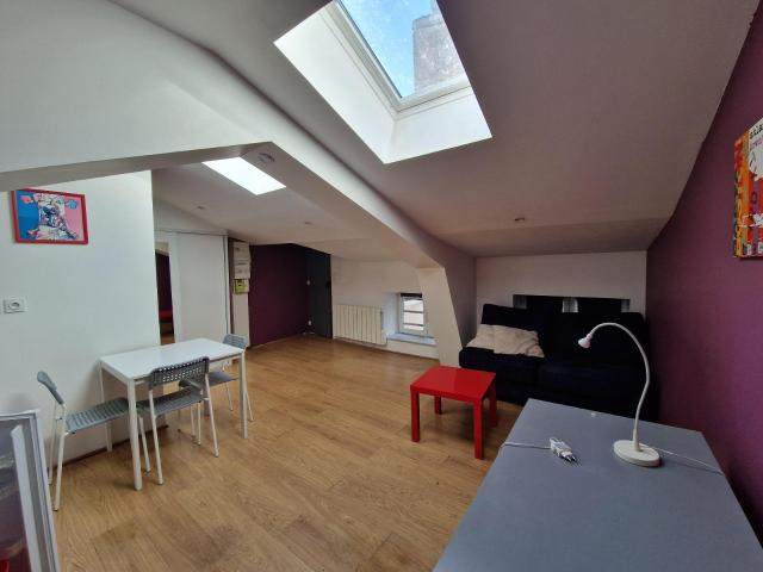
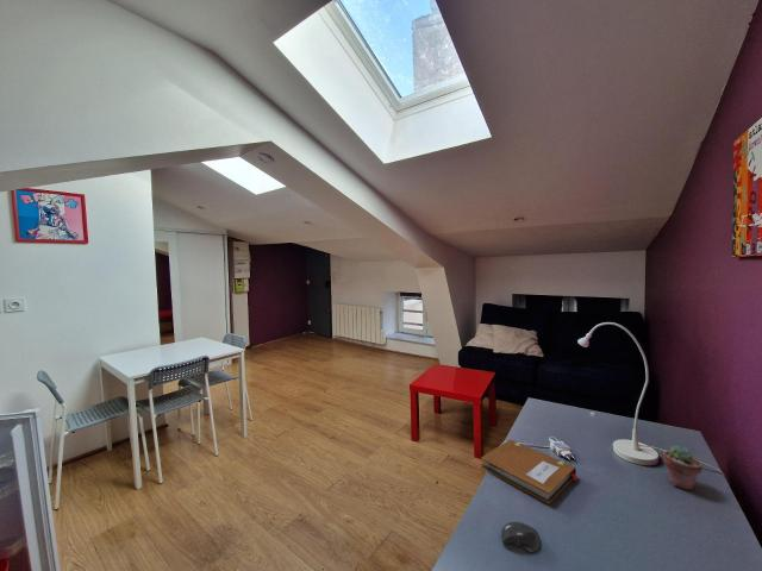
+ computer mouse [500,521,542,553]
+ potted succulent [662,445,704,491]
+ notebook [480,439,579,506]
